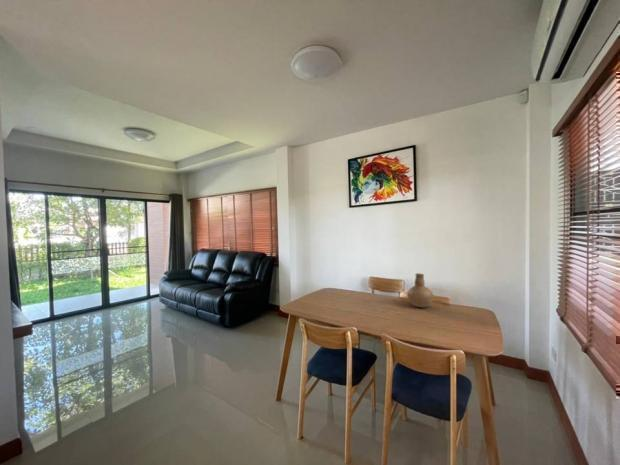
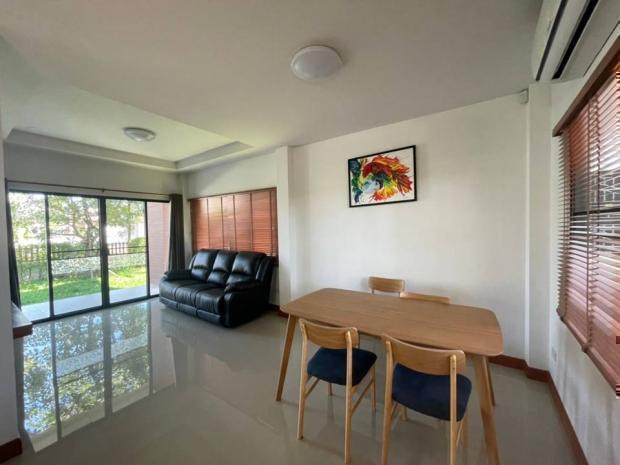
- vase [406,272,435,308]
